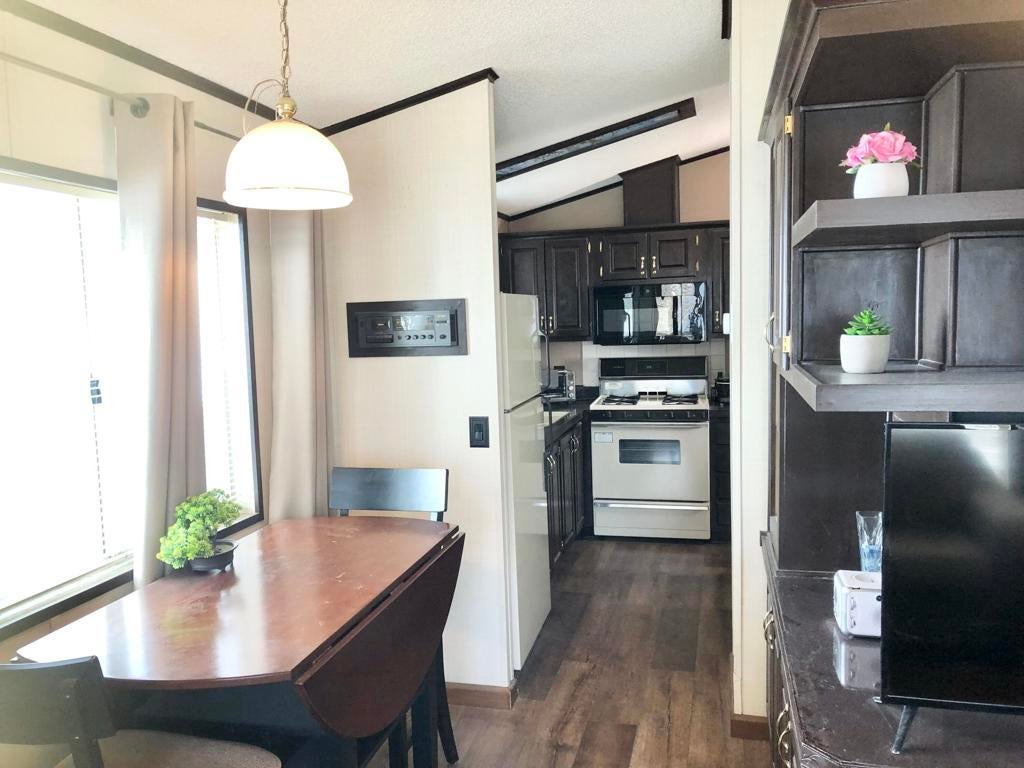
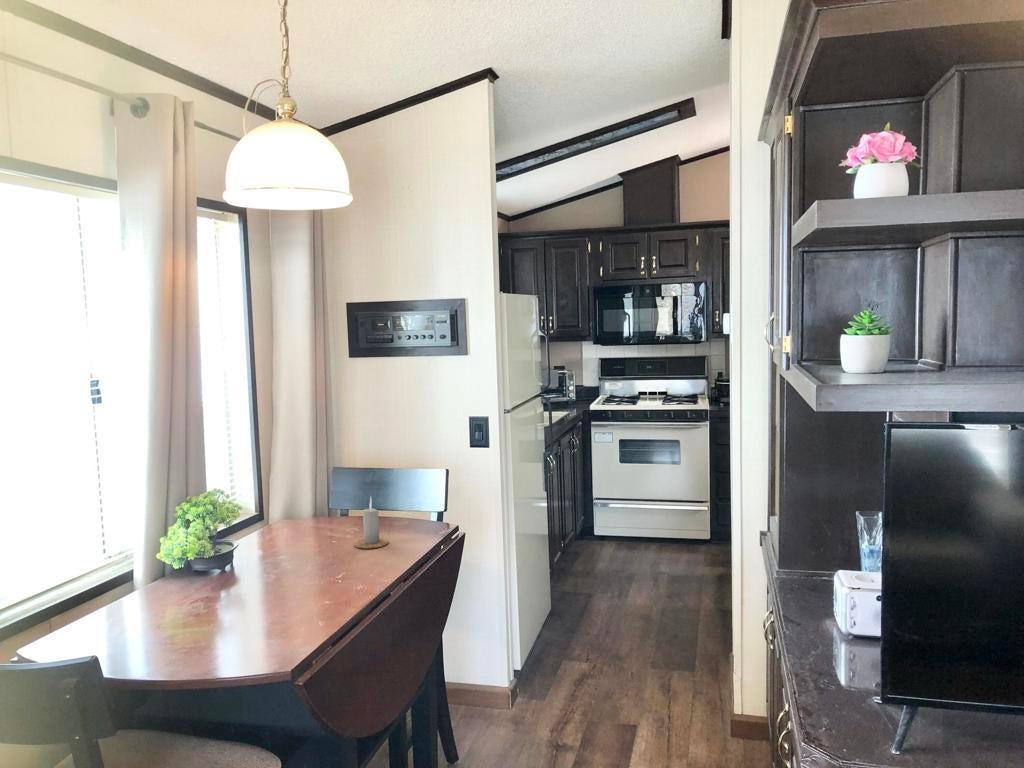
+ candle [353,495,390,550]
